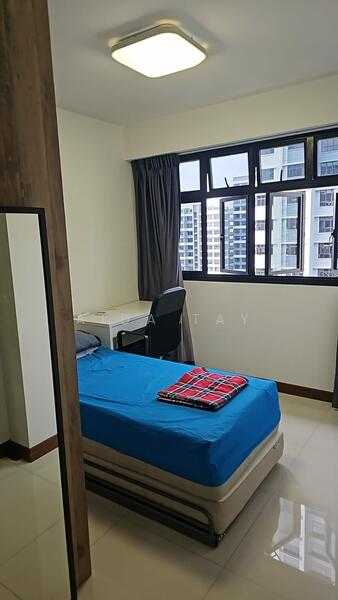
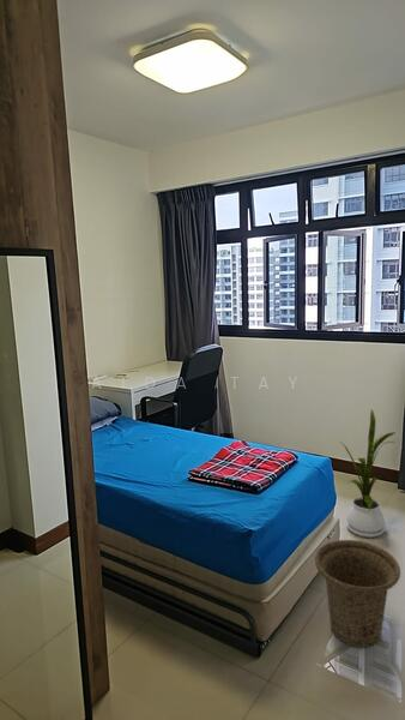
+ house plant [340,408,398,539]
+ basket [314,539,401,649]
